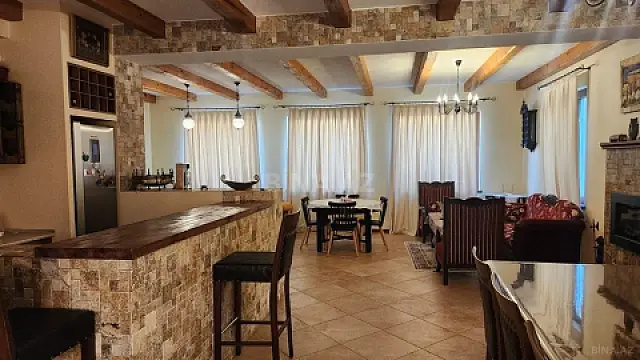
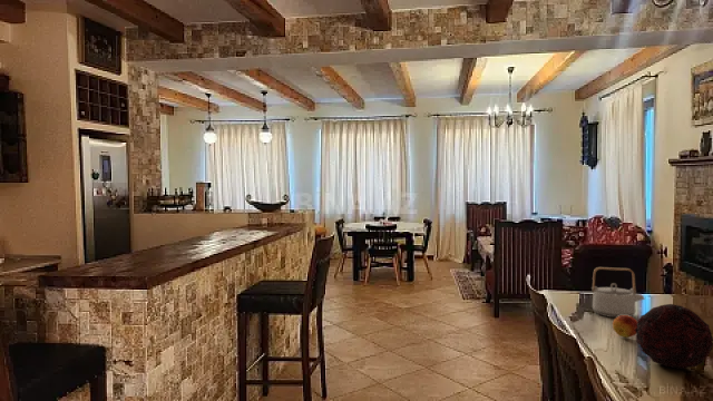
+ fruit [612,315,638,339]
+ decorative orb [635,303,713,370]
+ teapot [590,266,646,319]
